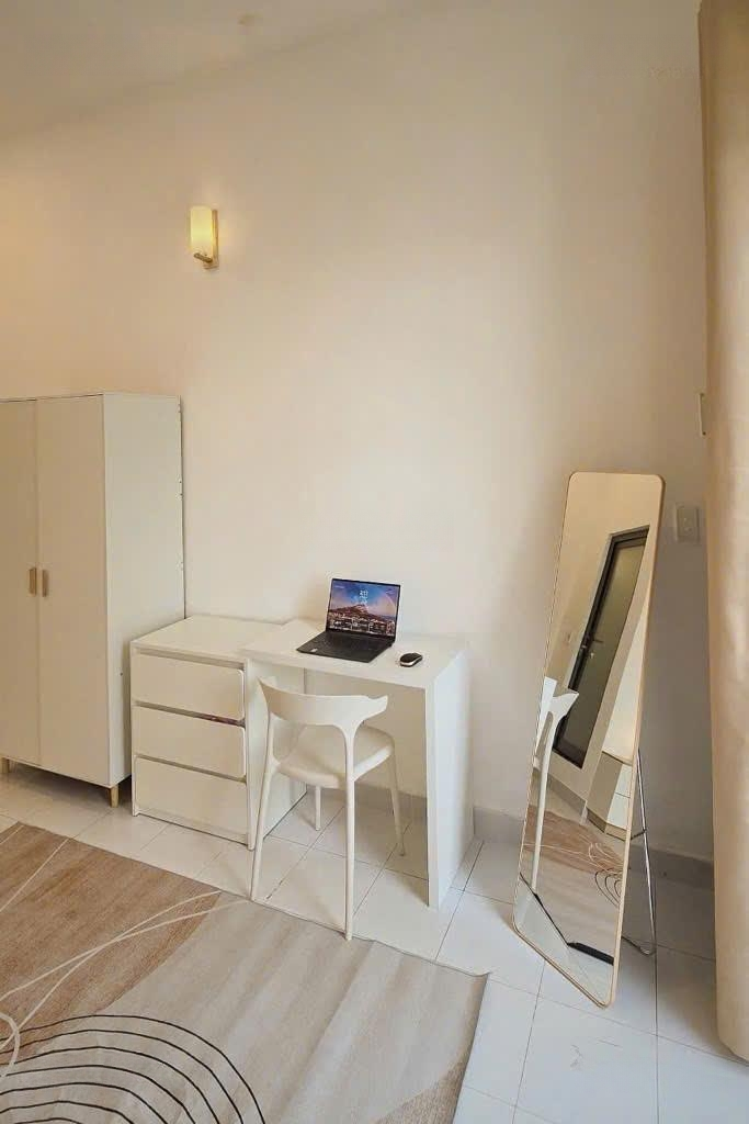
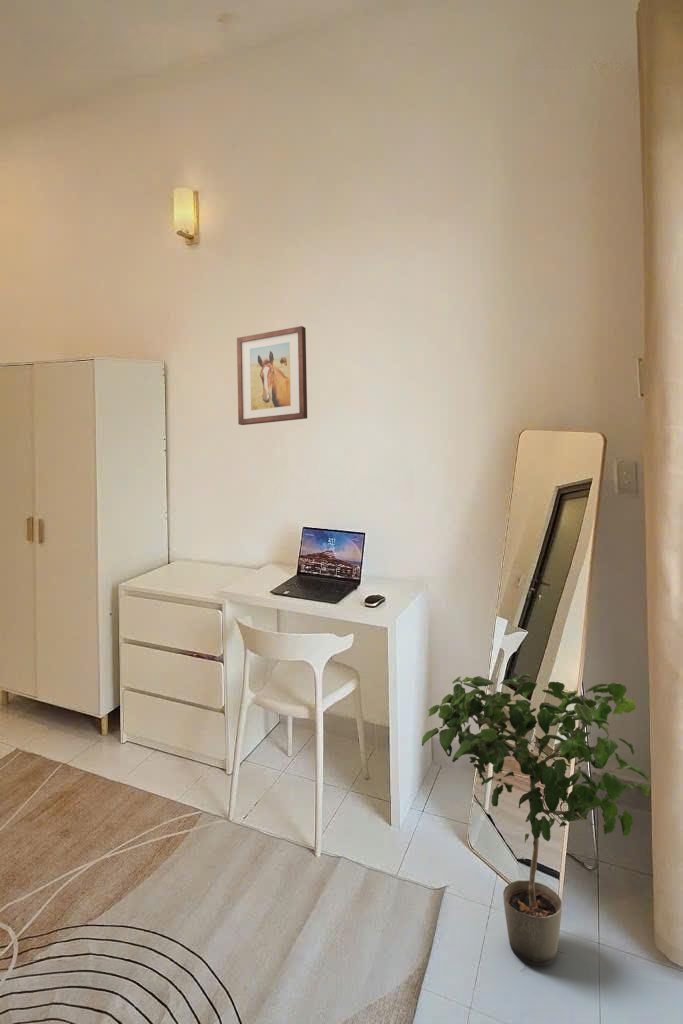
+ wall art [236,325,308,426]
+ potted plant [421,673,651,966]
